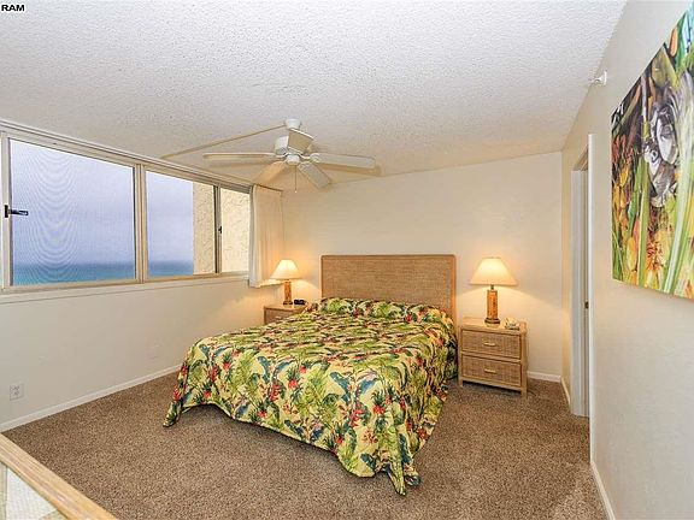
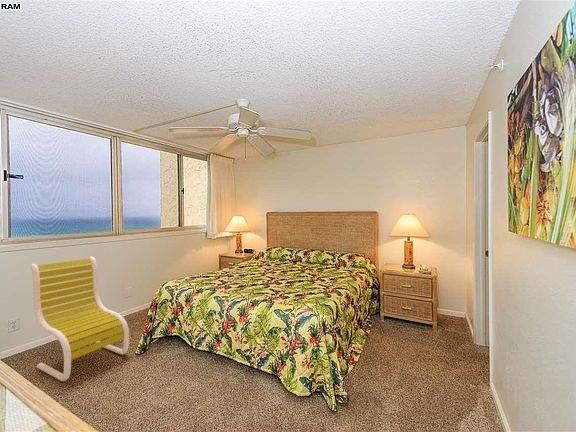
+ lounge chair [29,256,130,382]
